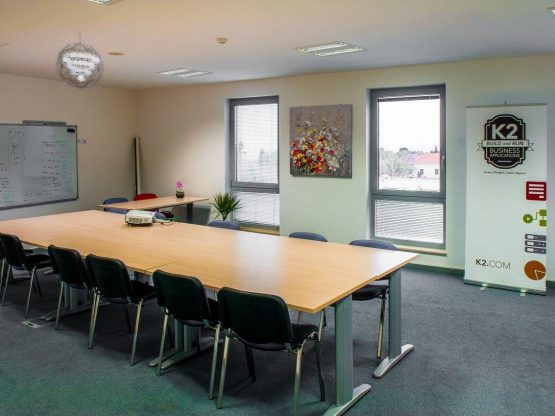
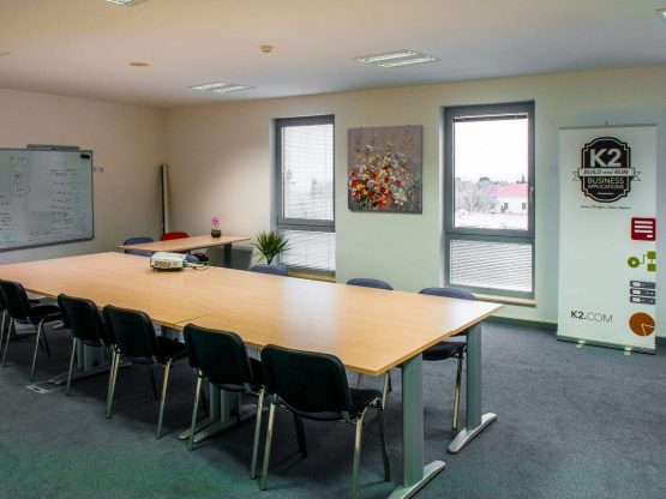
- pendant light [55,30,105,90]
